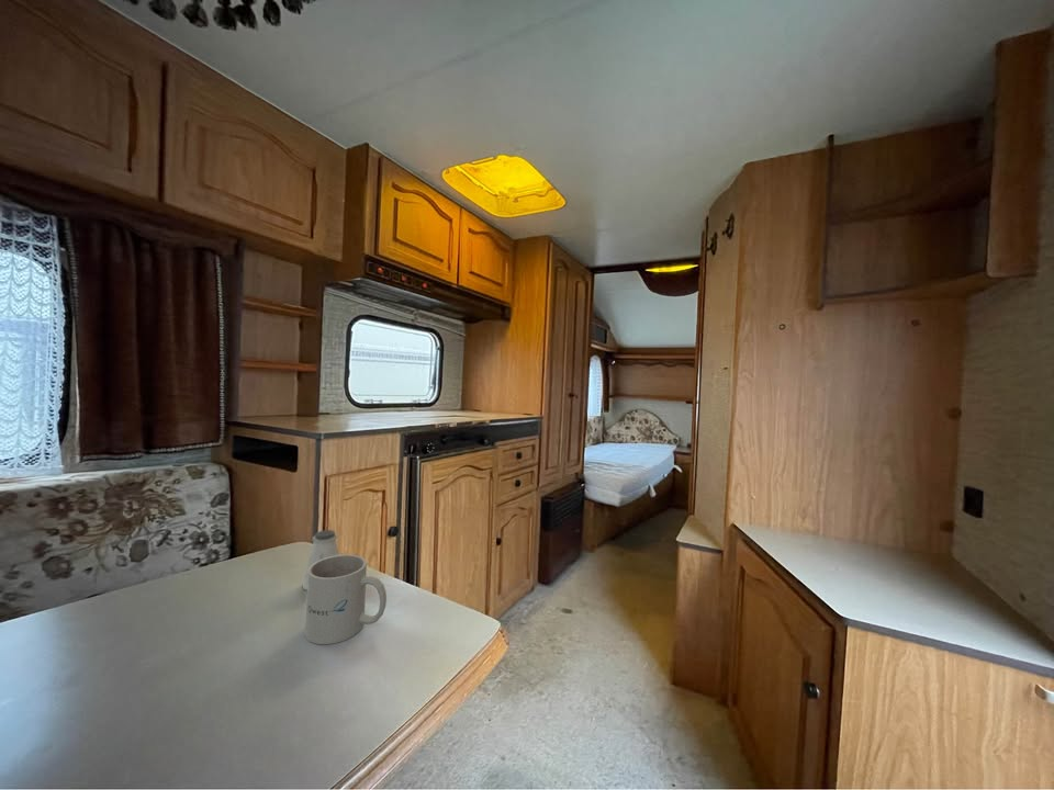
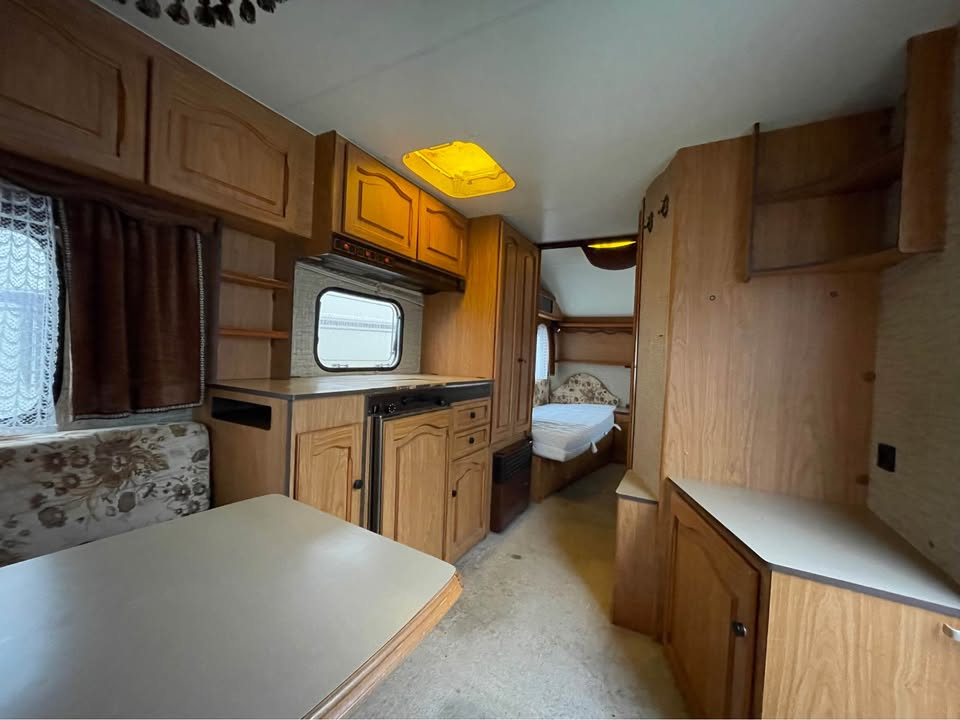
- saltshaker [302,529,339,591]
- mug [304,554,388,645]
